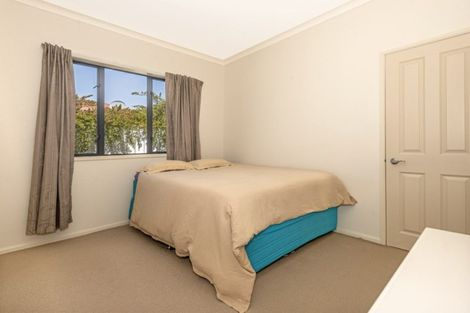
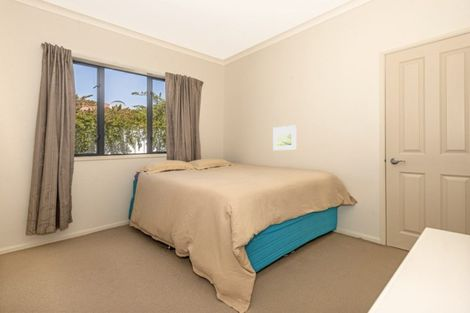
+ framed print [272,124,297,151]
